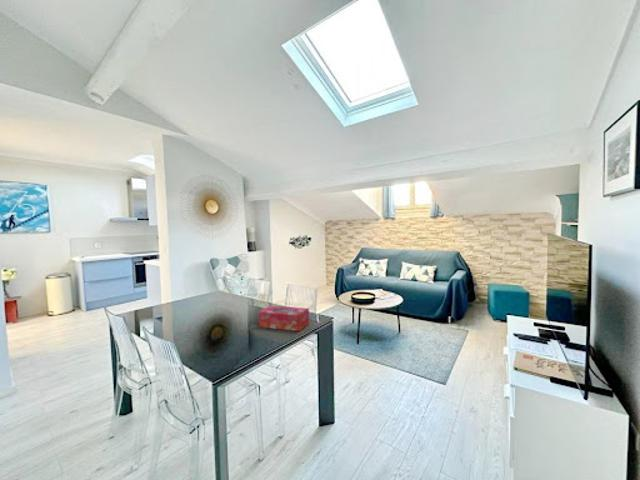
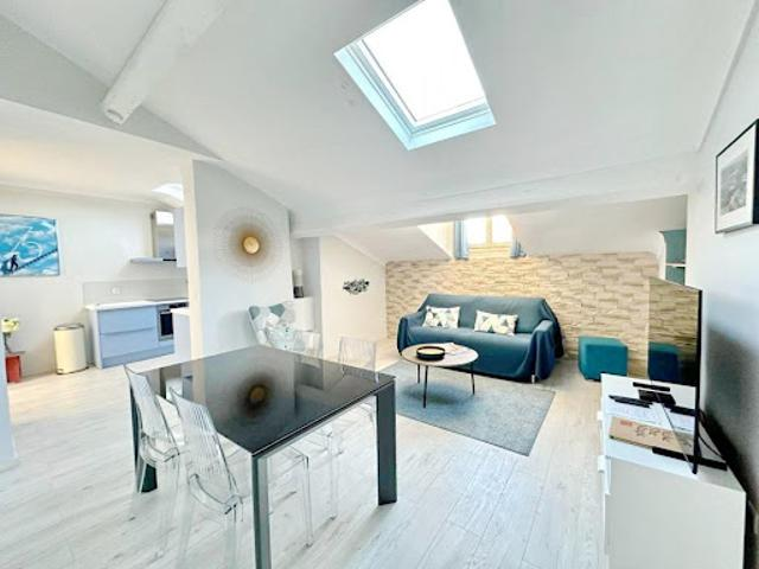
- tissue box [257,305,310,332]
